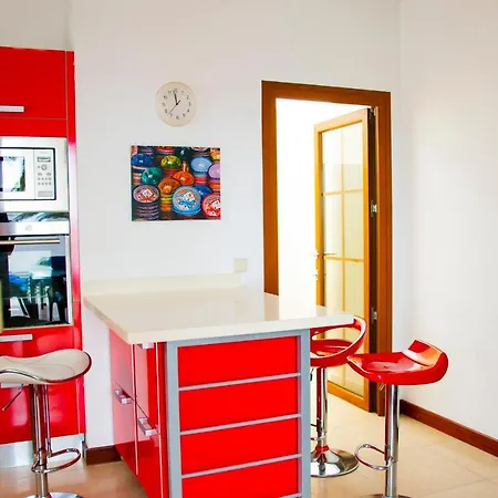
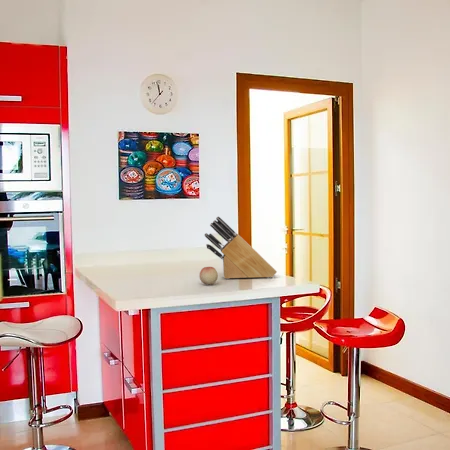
+ fruit [198,266,219,286]
+ knife block [204,215,278,280]
